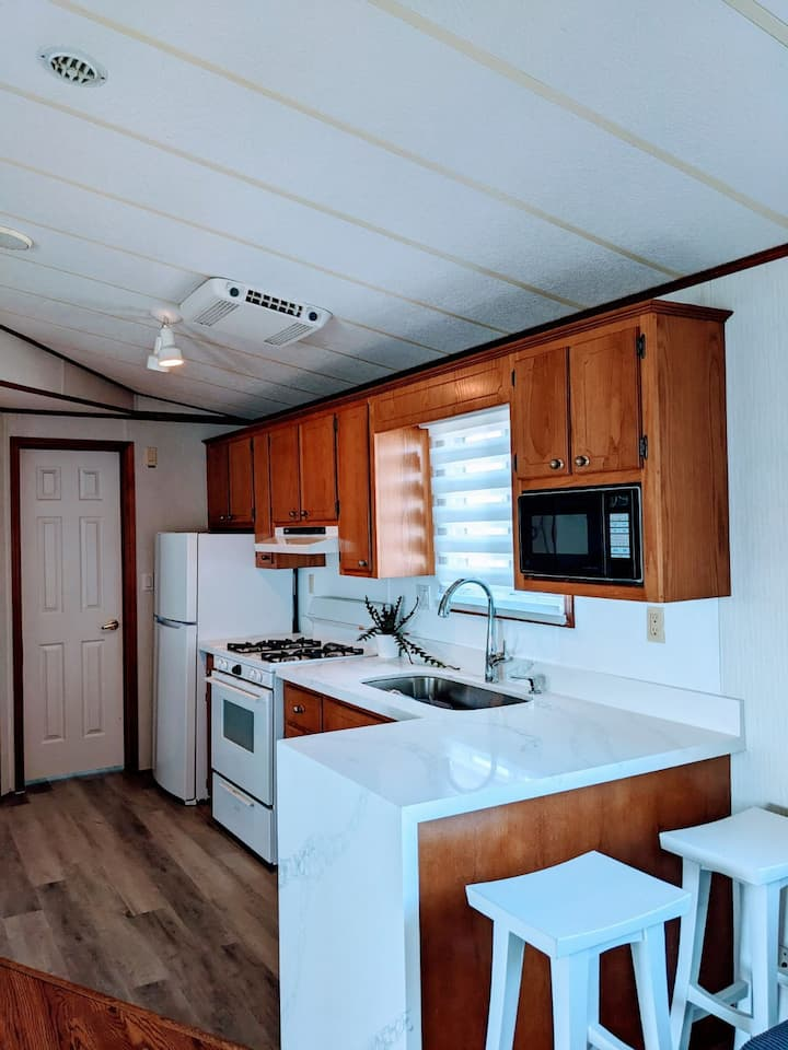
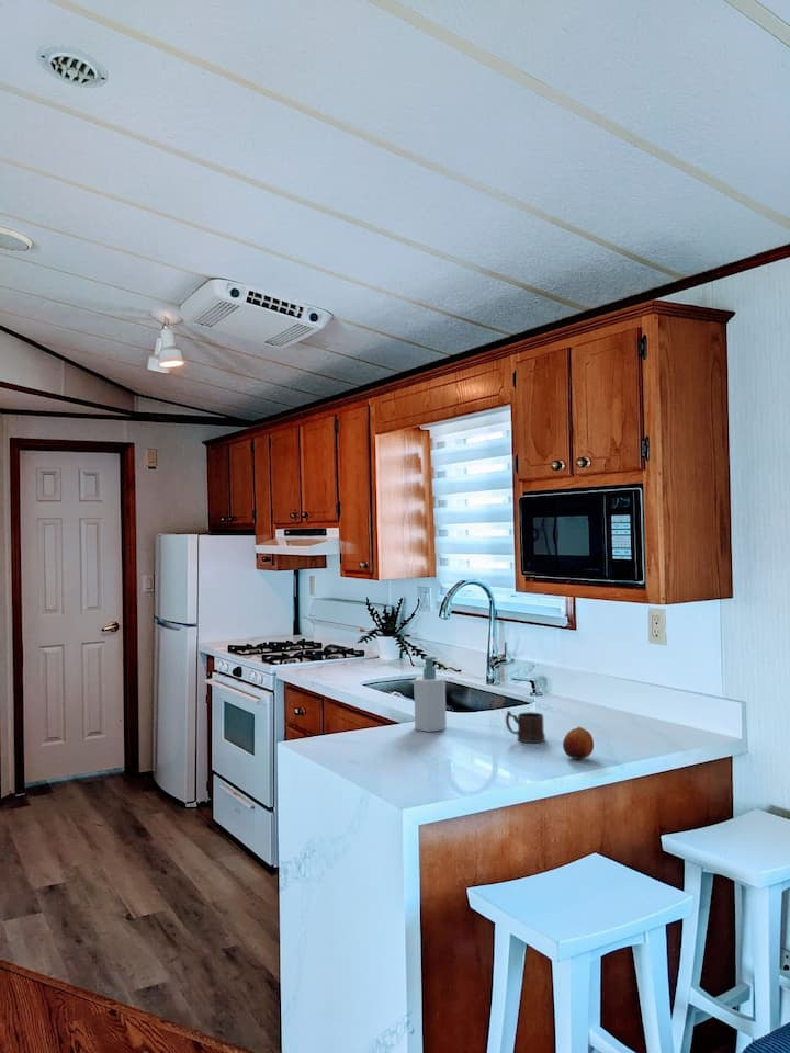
+ fruit [562,726,595,760]
+ soap bottle [413,656,448,733]
+ mug [505,710,546,744]
